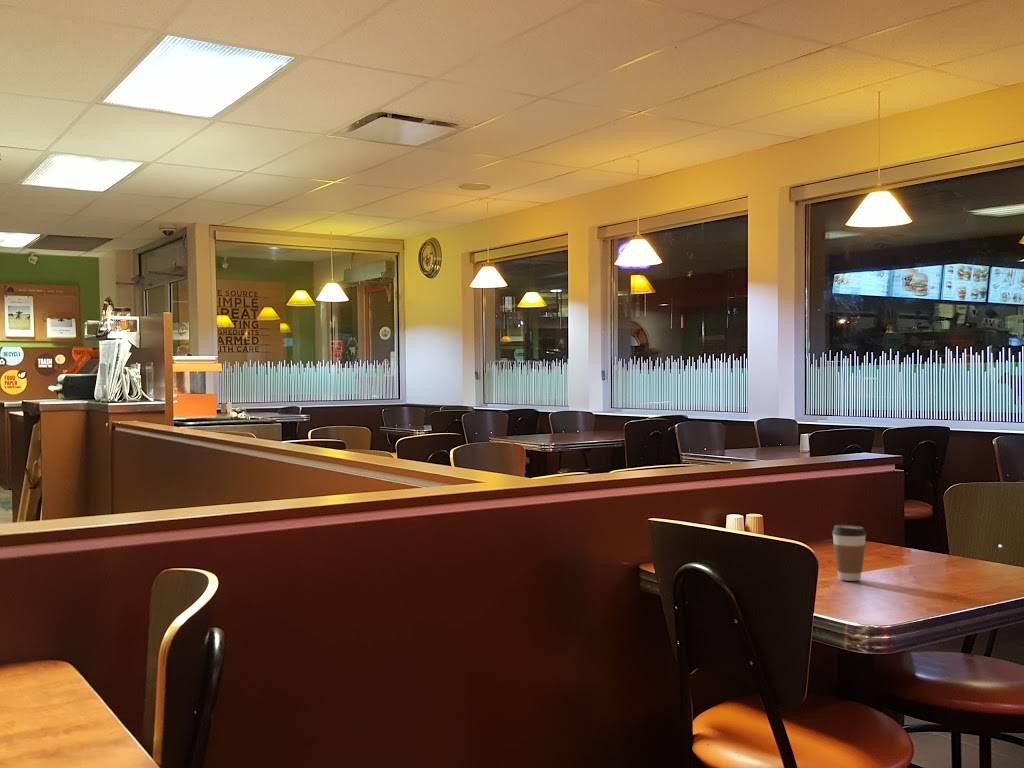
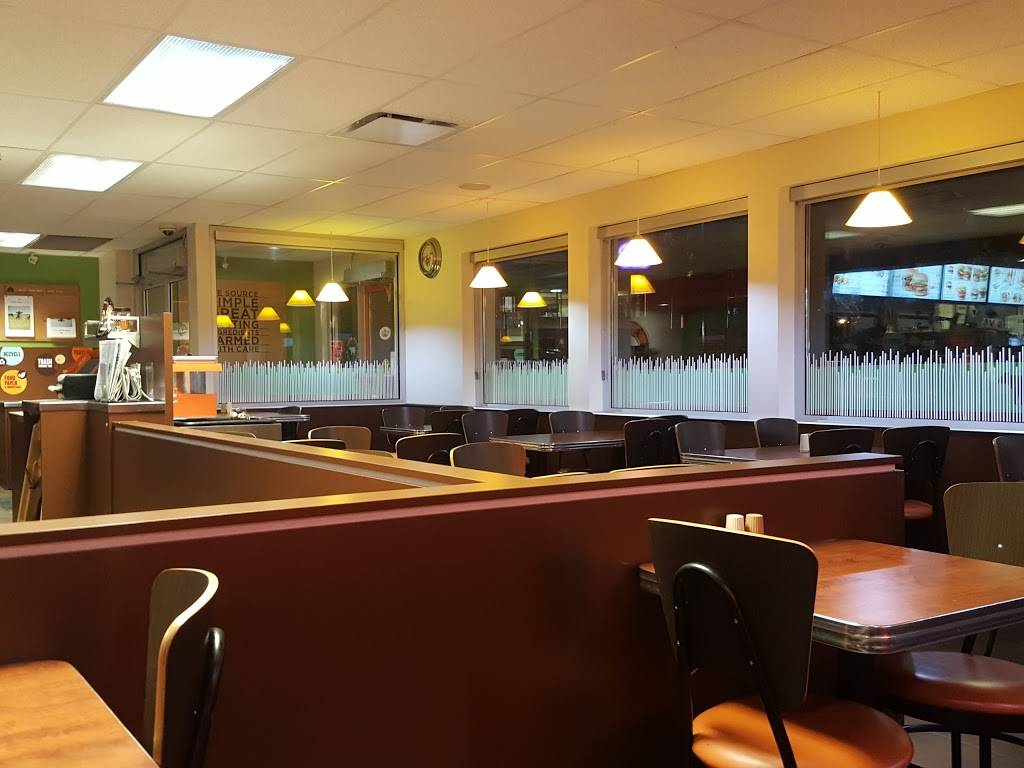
- coffee cup [831,524,867,582]
